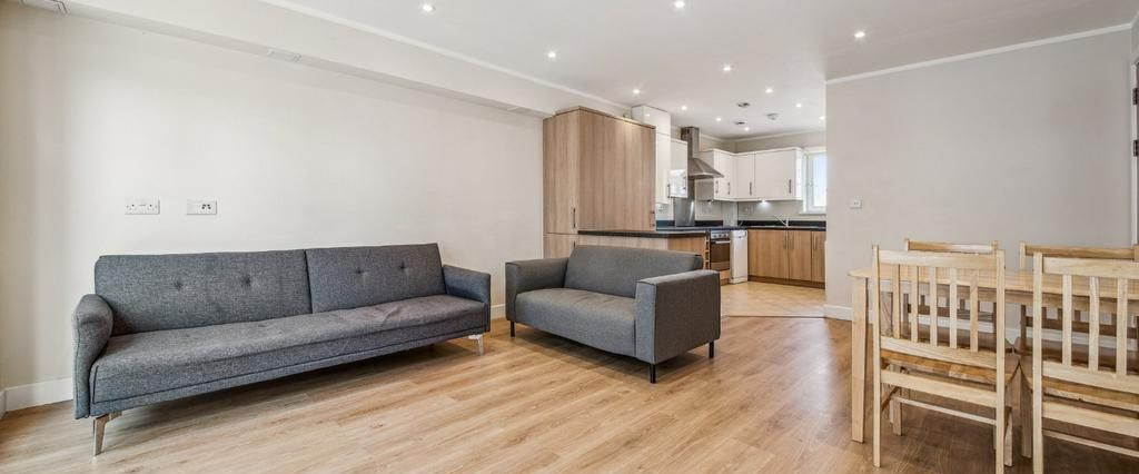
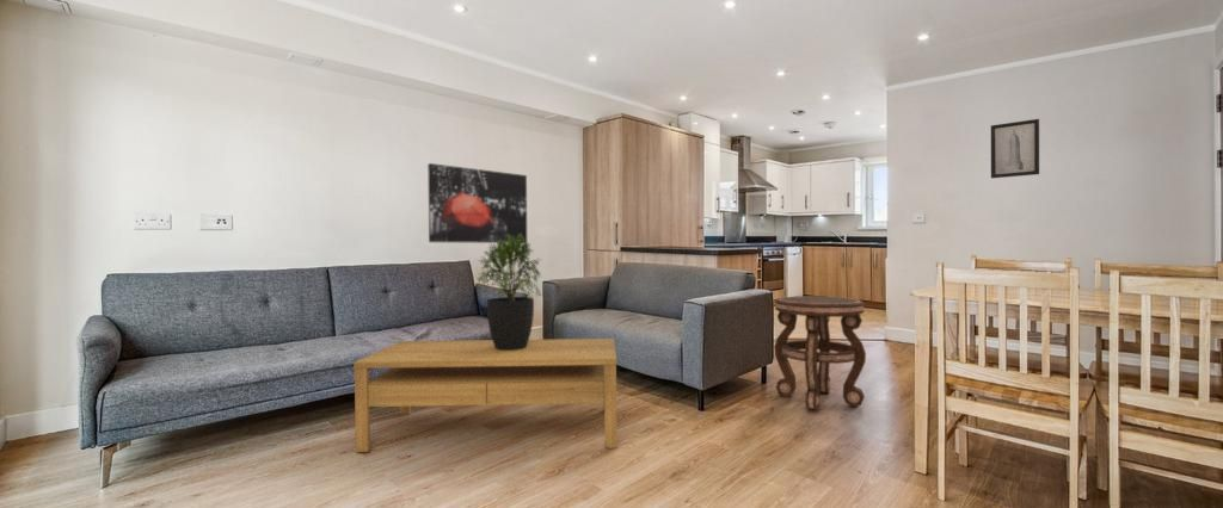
+ side table [773,296,867,411]
+ potted plant [475,234,542,351]
+ coffee table [352,337,617,453]
+ wall art [426,162,528,244]
+ wall art [990,118,1040,180]
